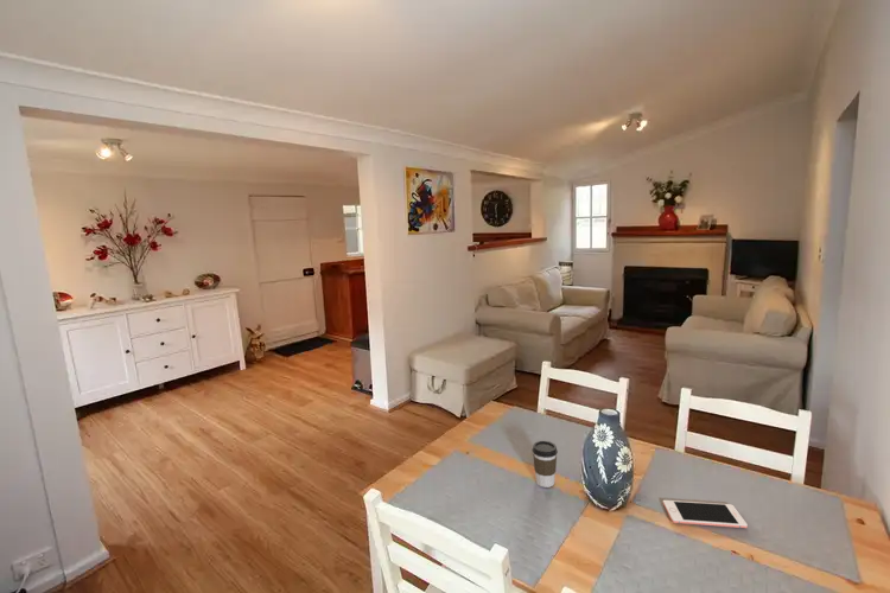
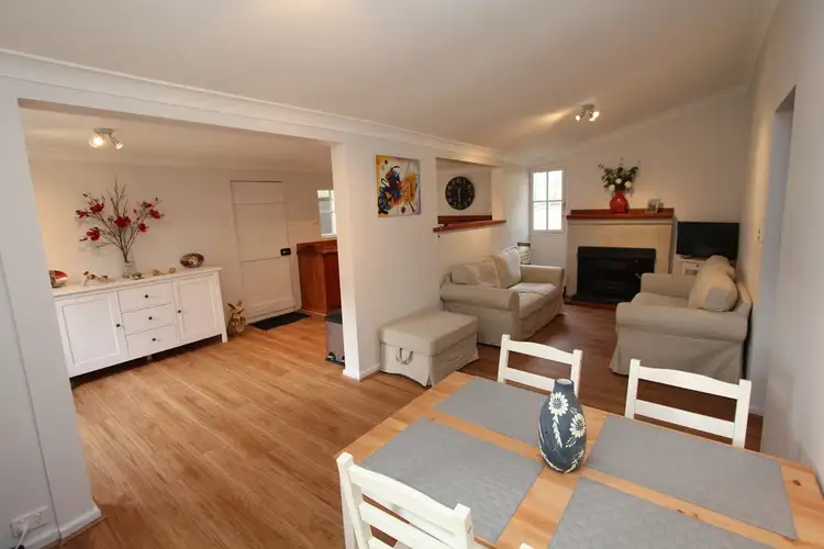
- coffee cup [532,440,559,489]
- cell phone [662,499,749,529]
